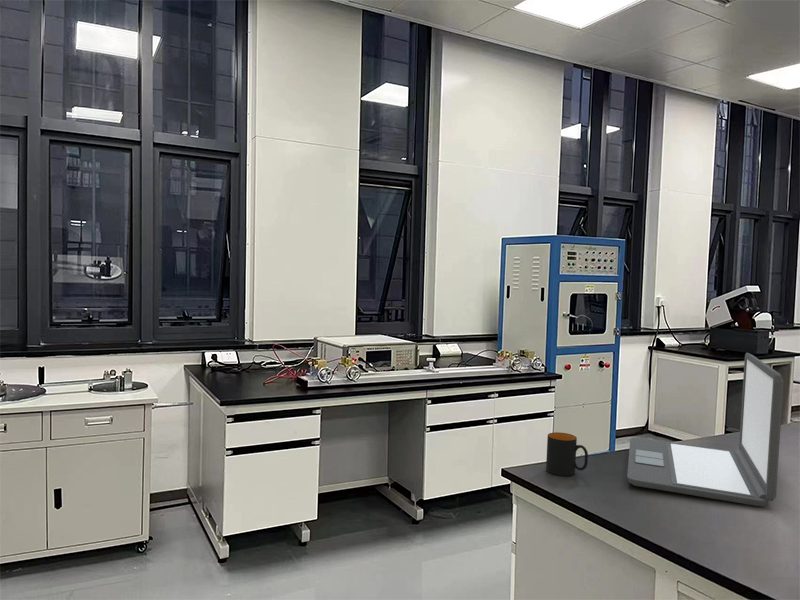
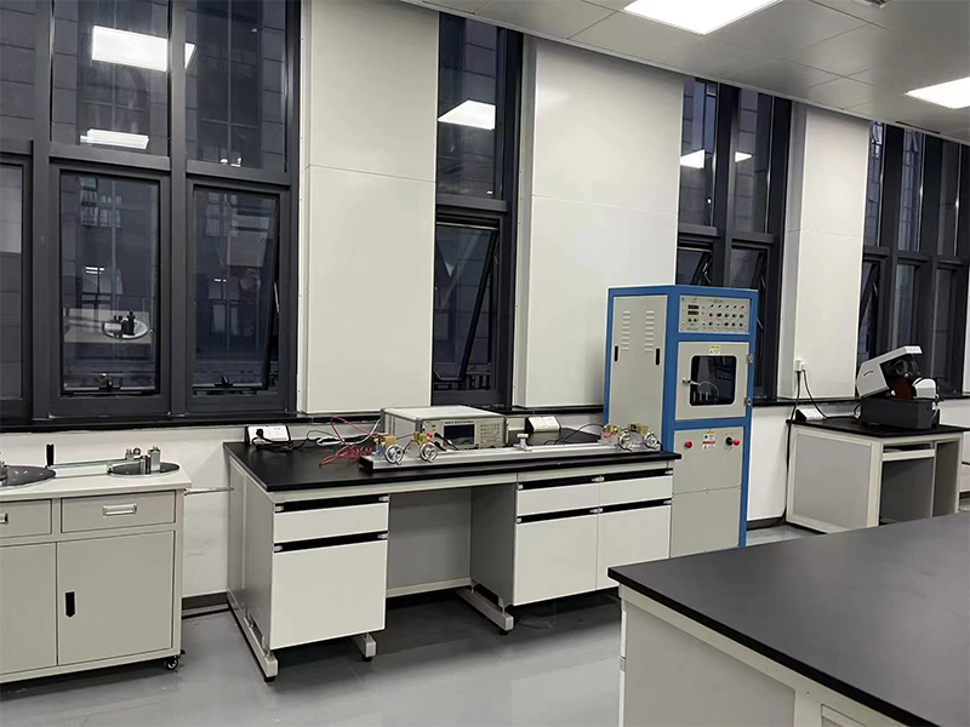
- laptop [626,352,785,507]
- mug [545,431,589,477]
